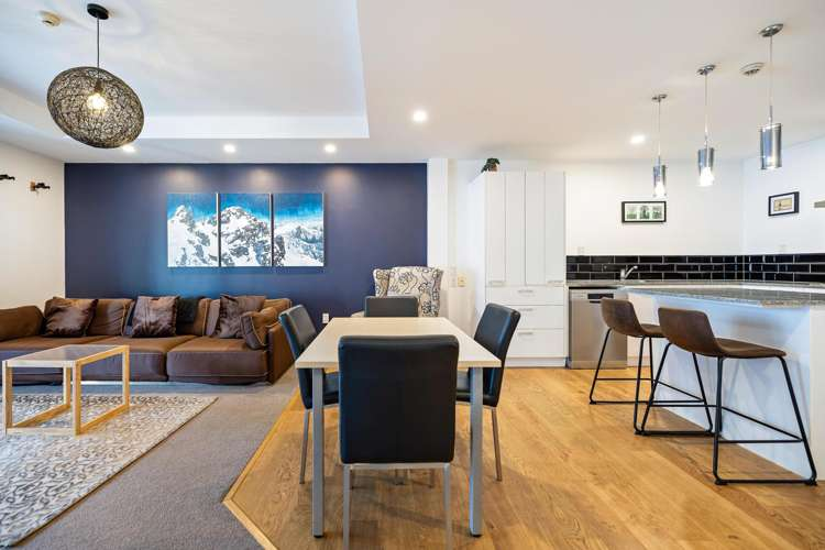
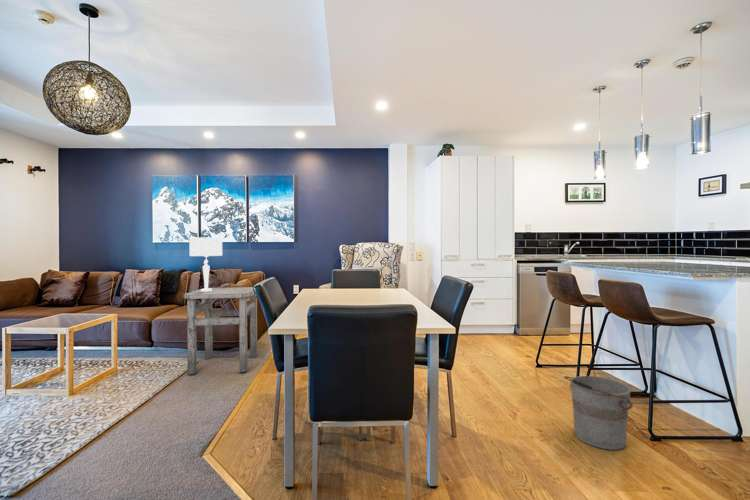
+ side table [183,286,258,376]
+ bucket [563,375,634,451]
+ table lamp [188,236,223,291]
